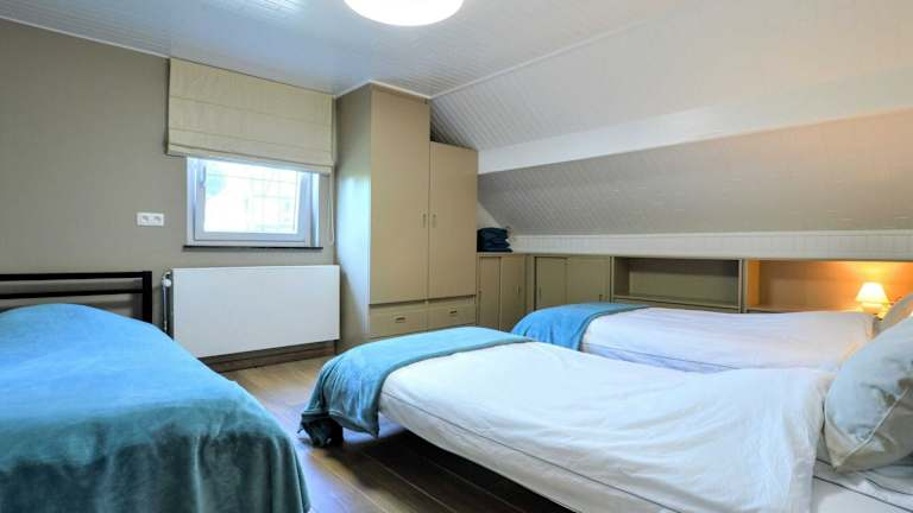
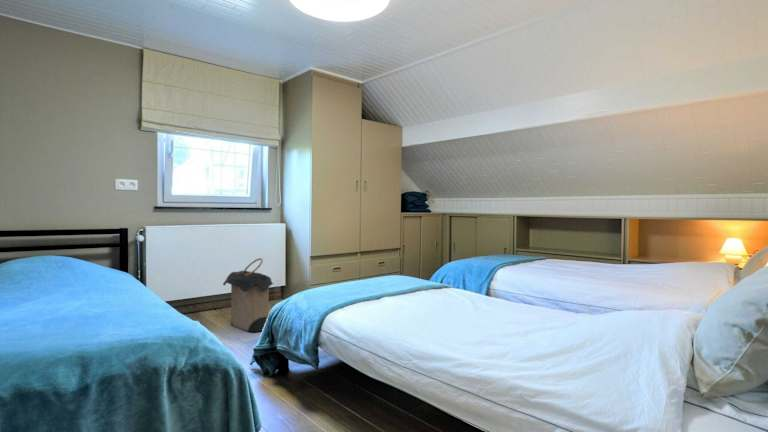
+ laundry hamper [222,257,274,333]
